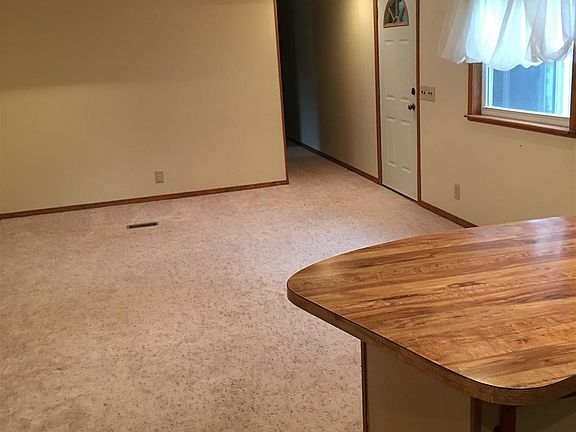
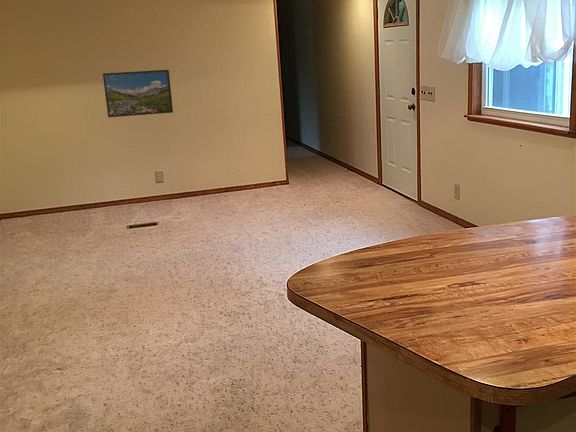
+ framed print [102,69,174,118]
